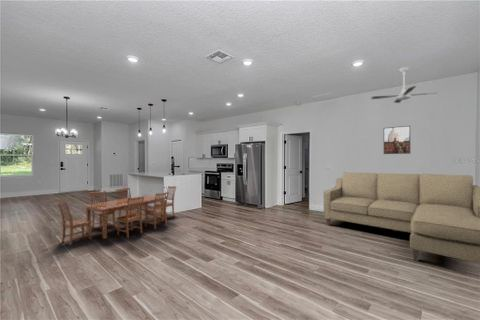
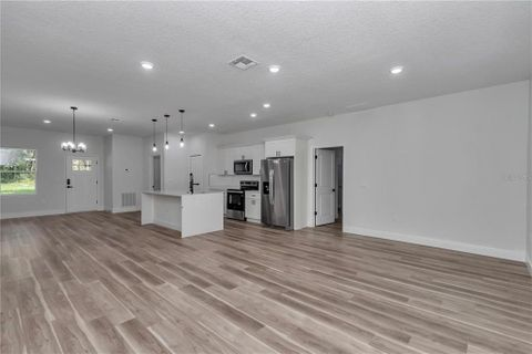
- dining set [55,185,177,247]
- sofa [323,171,480,264]
- ceiling fan [370,66,436,104]
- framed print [382,125,411,155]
